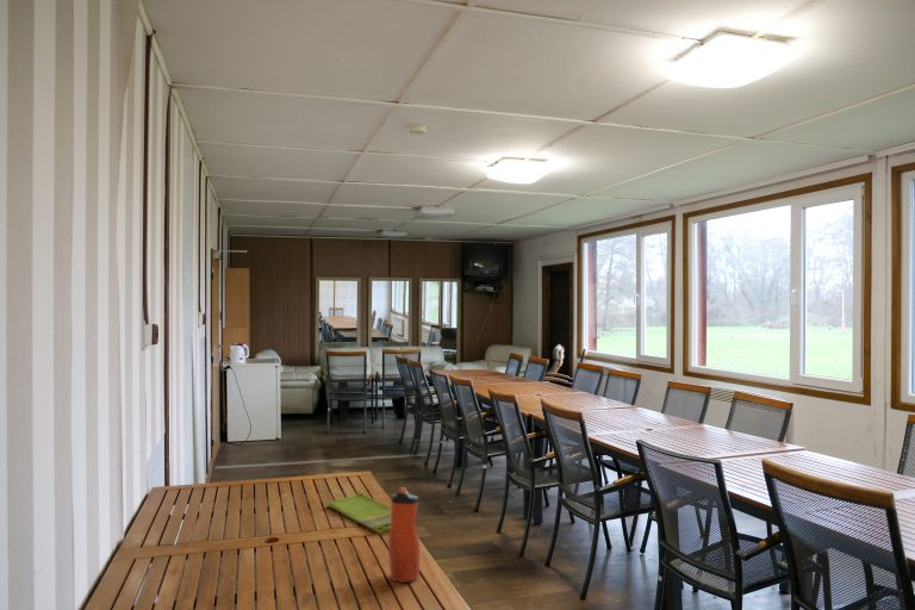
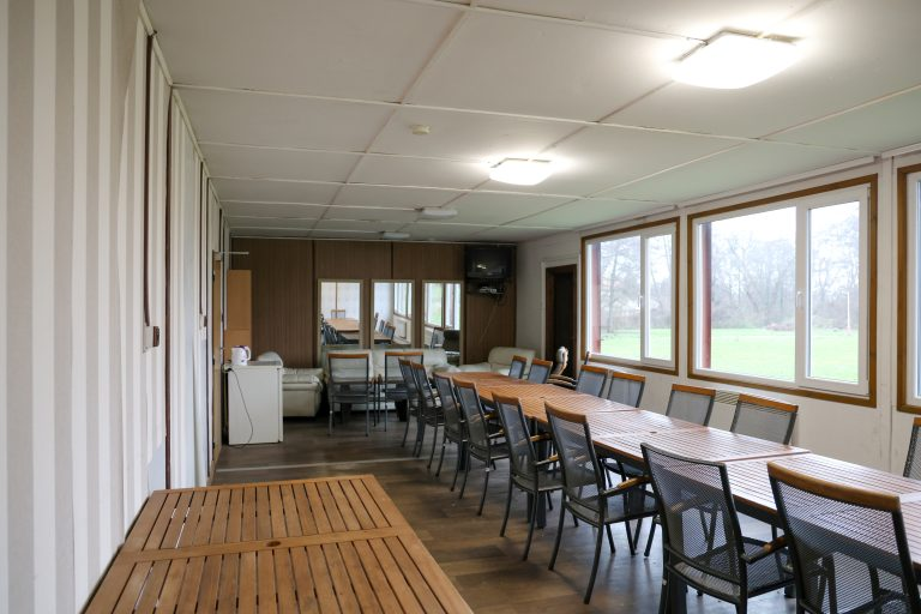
- dish towel [326,491,391,534]
- water bottle [387,487,422,584]
